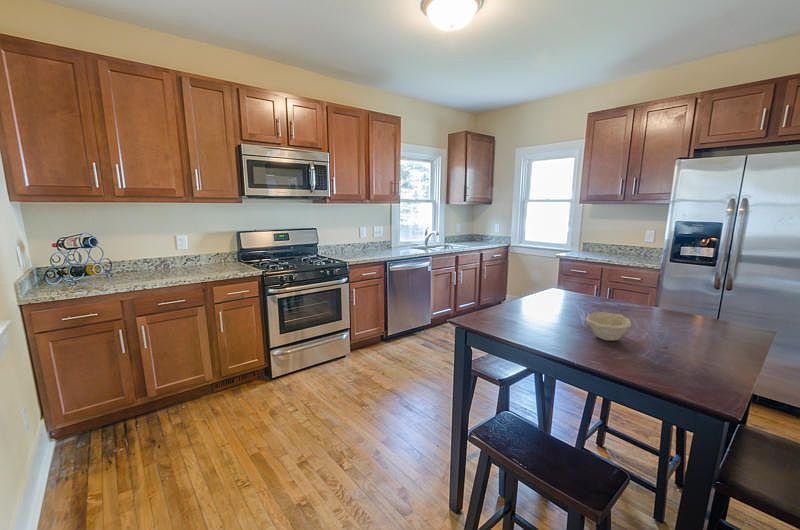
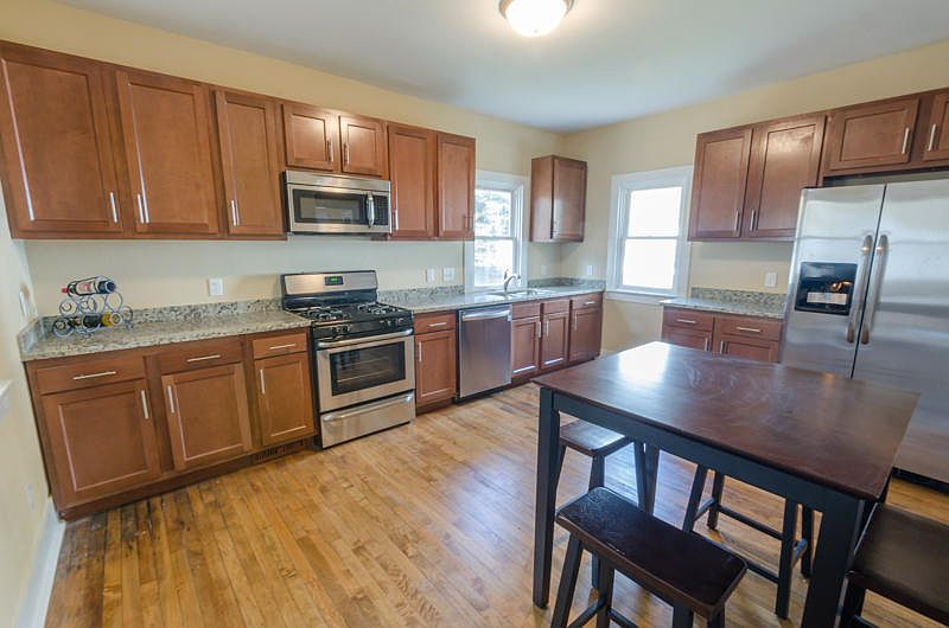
- bowl [585,311,633,341]
